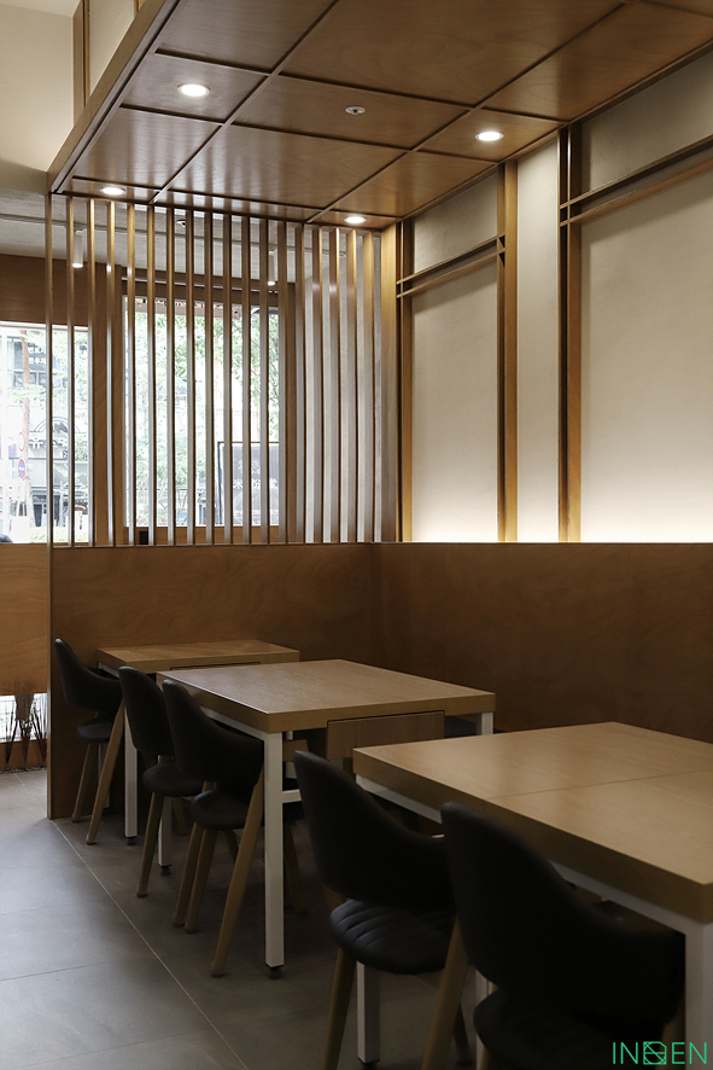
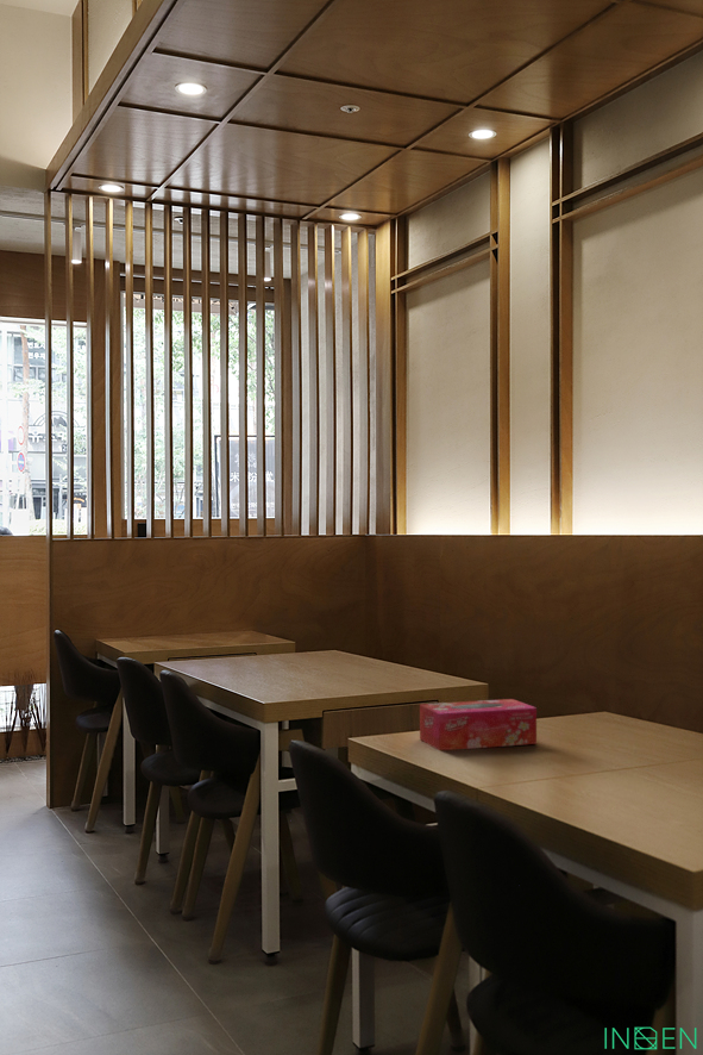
+ tissue box [419,698,538,751]
